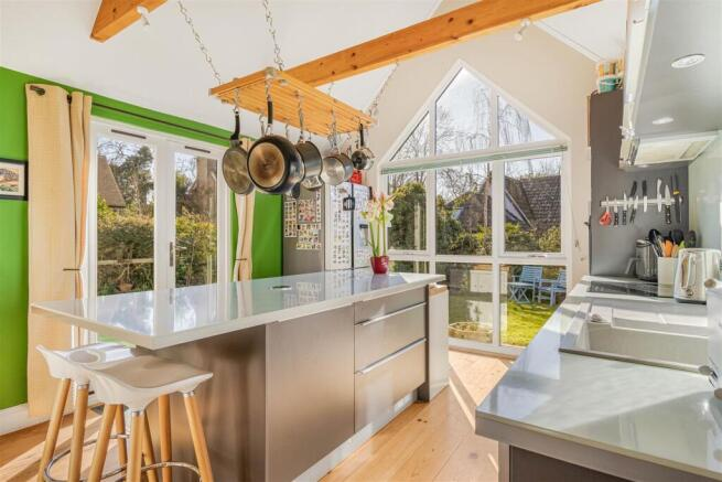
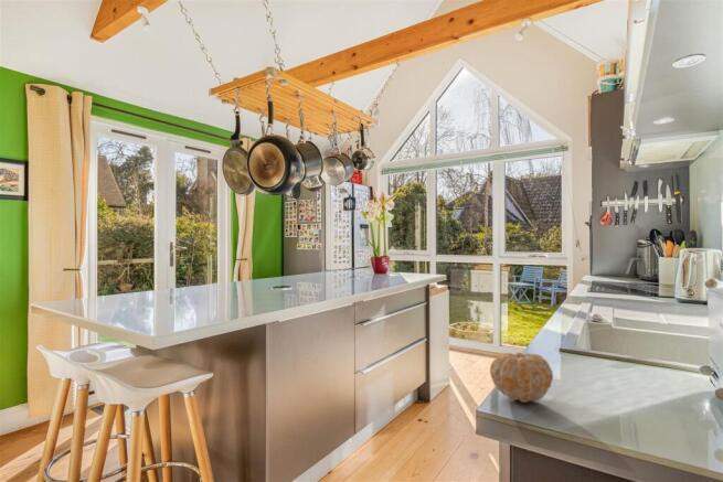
+ fruit [489,351,554,404]
